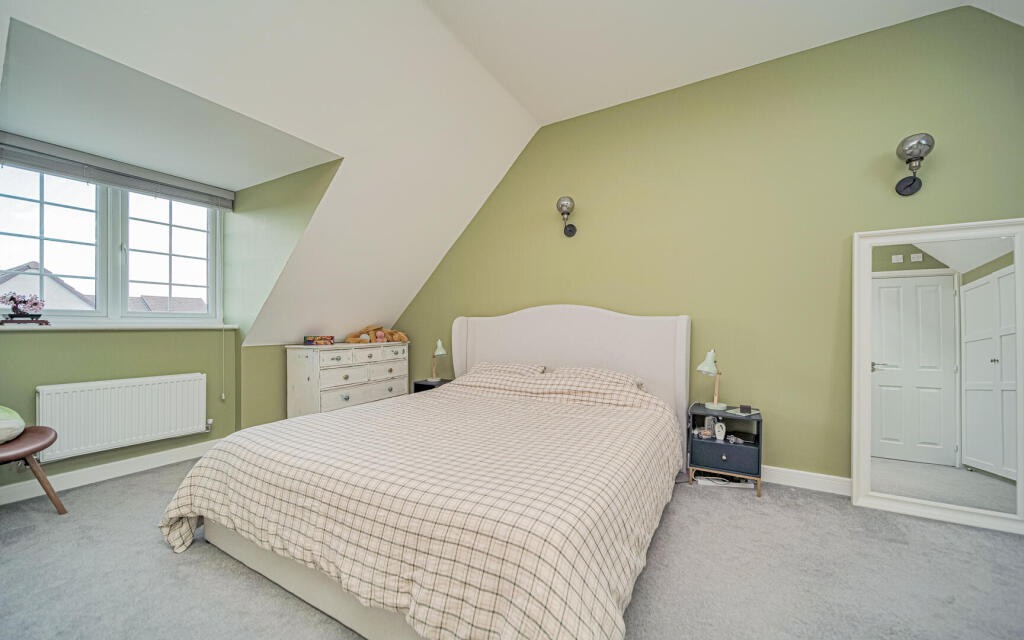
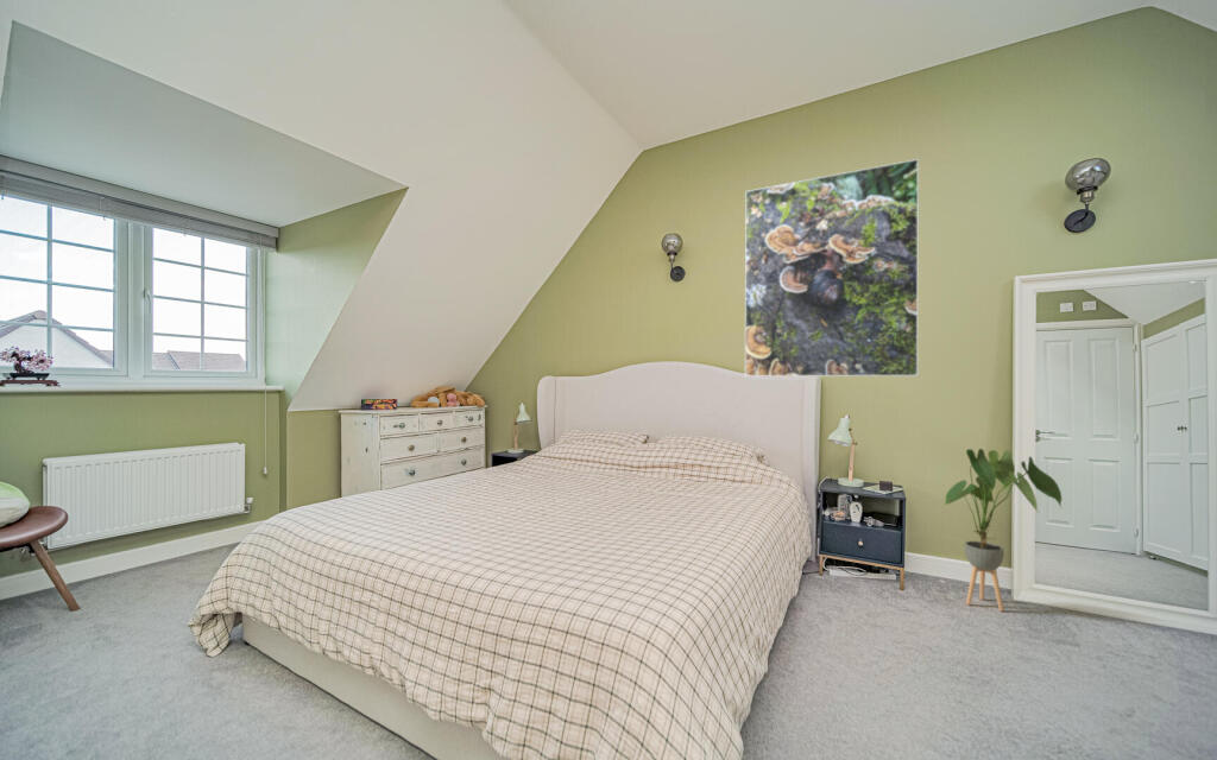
+ house plant [942,448,1062,612]
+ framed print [744,158,920,378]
